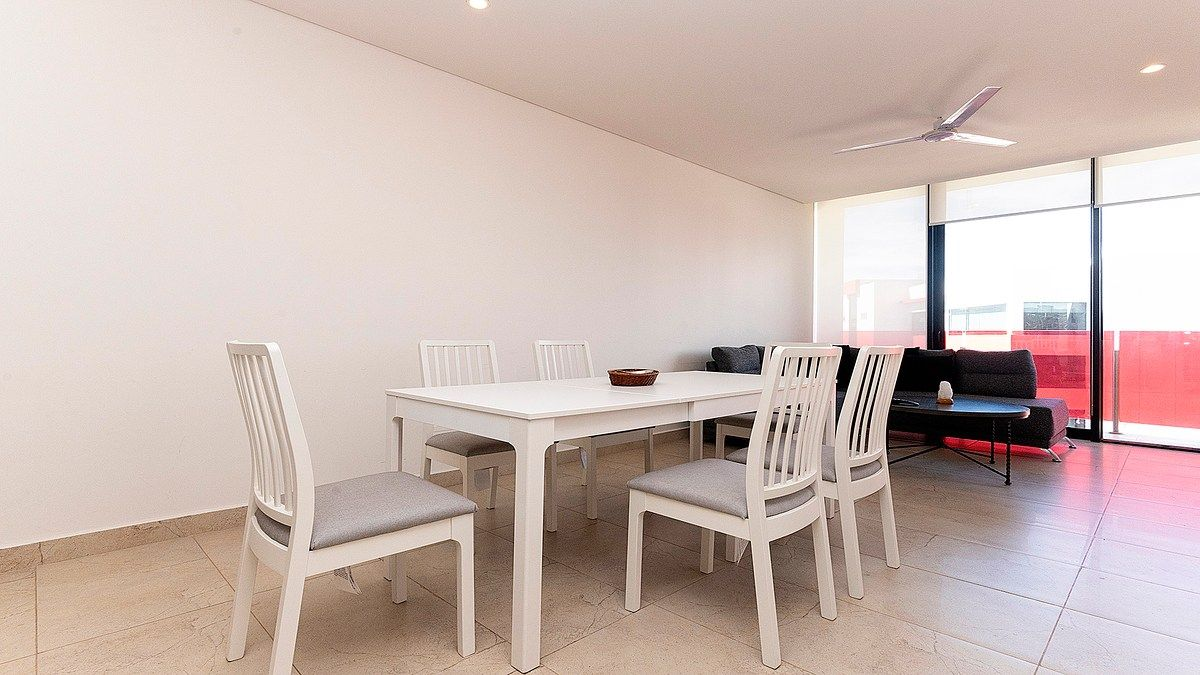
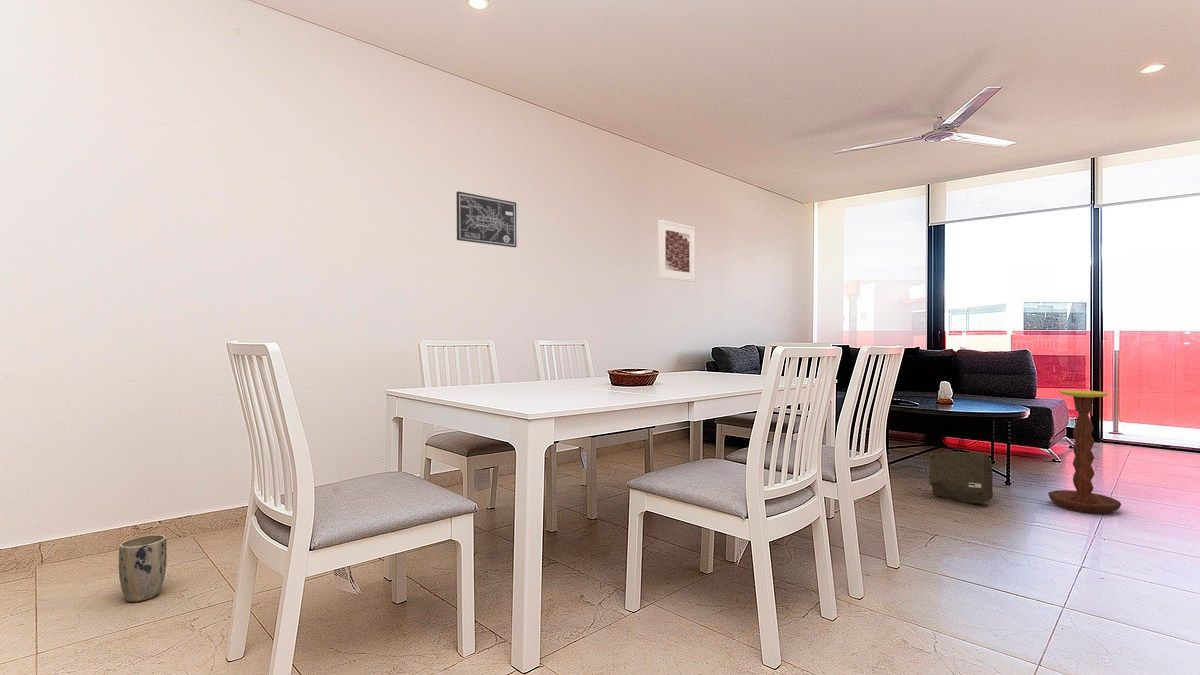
+ plant pot [118,534,168,603]
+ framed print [657,218,696,283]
+ wall art [455,191,518,248]
+ rock [928,451,994,504]
+ side table [1047,389,1122,515]
